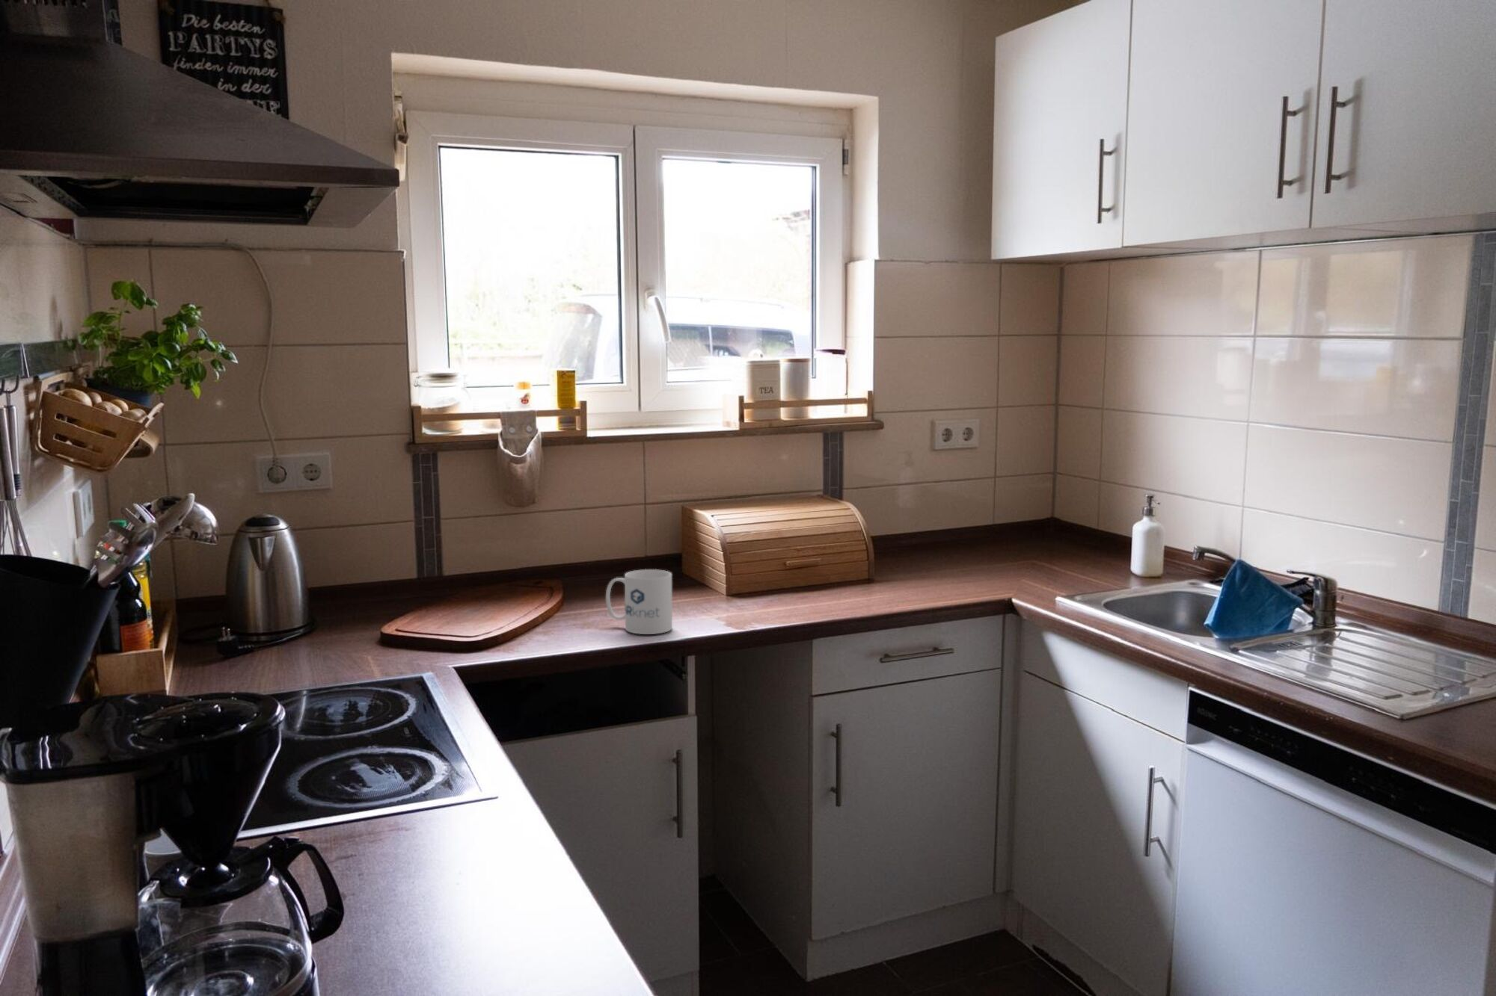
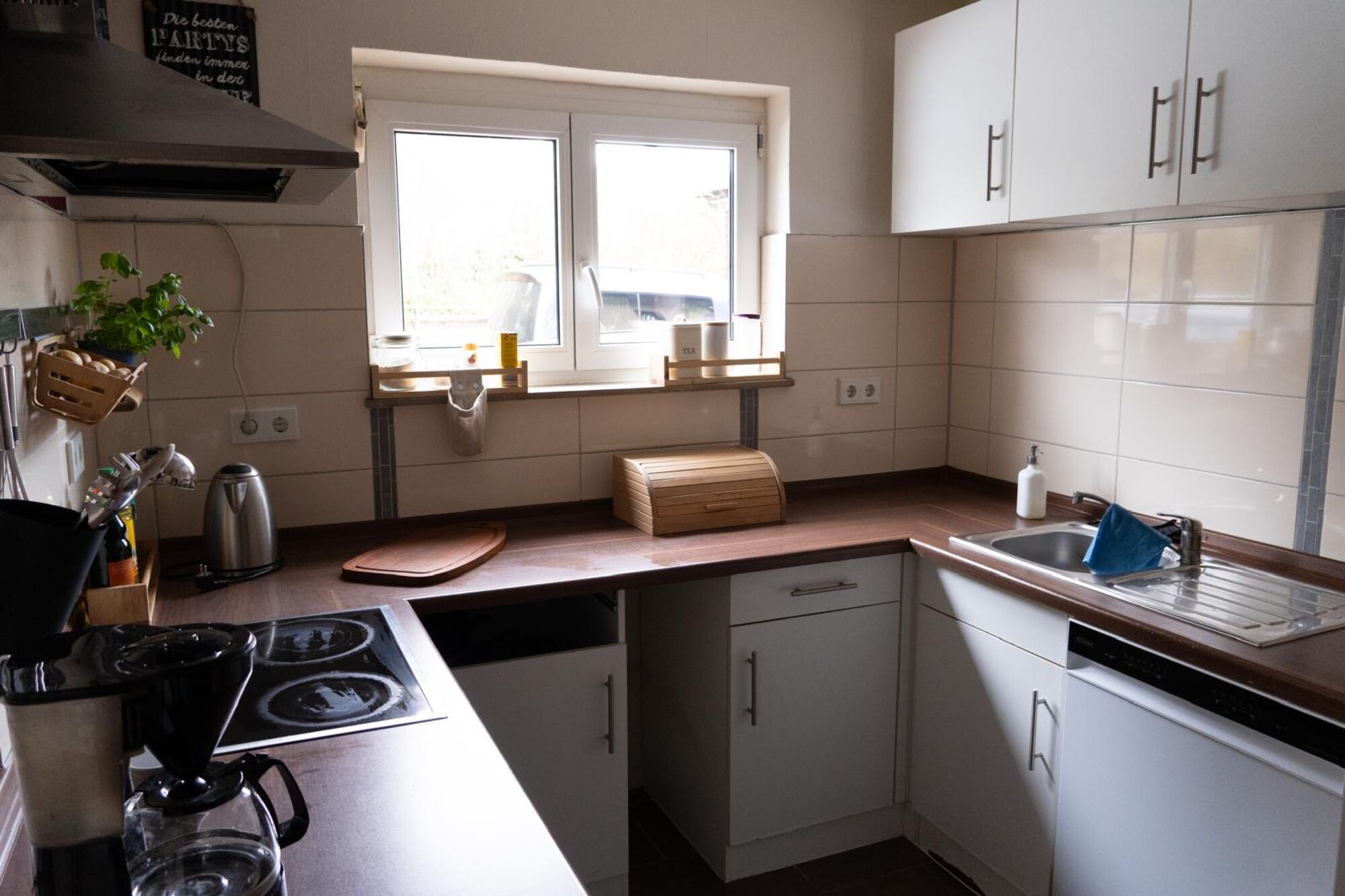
- mug [605,569,673,635]
